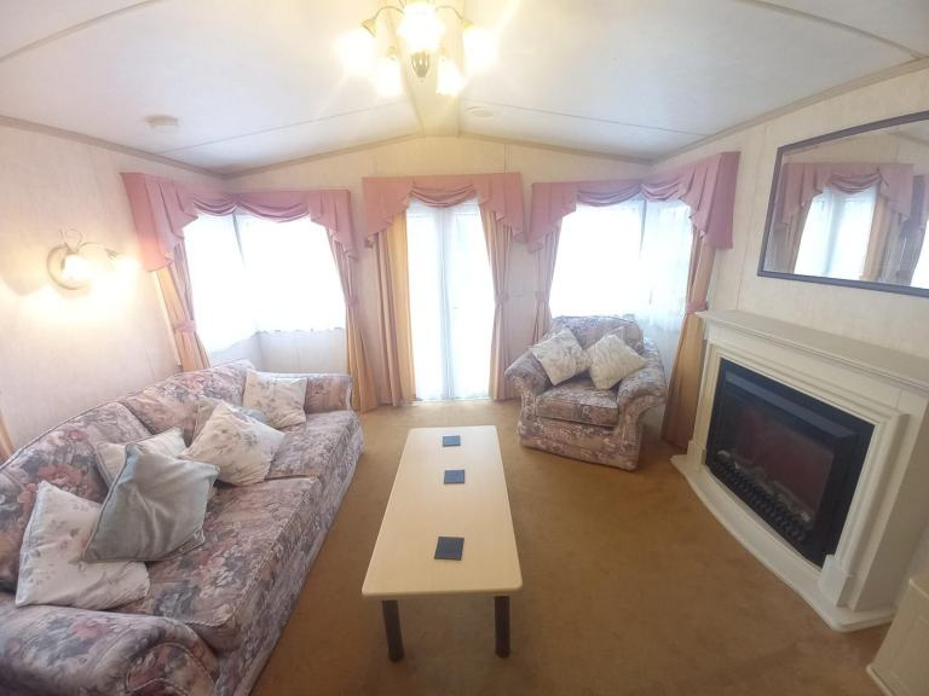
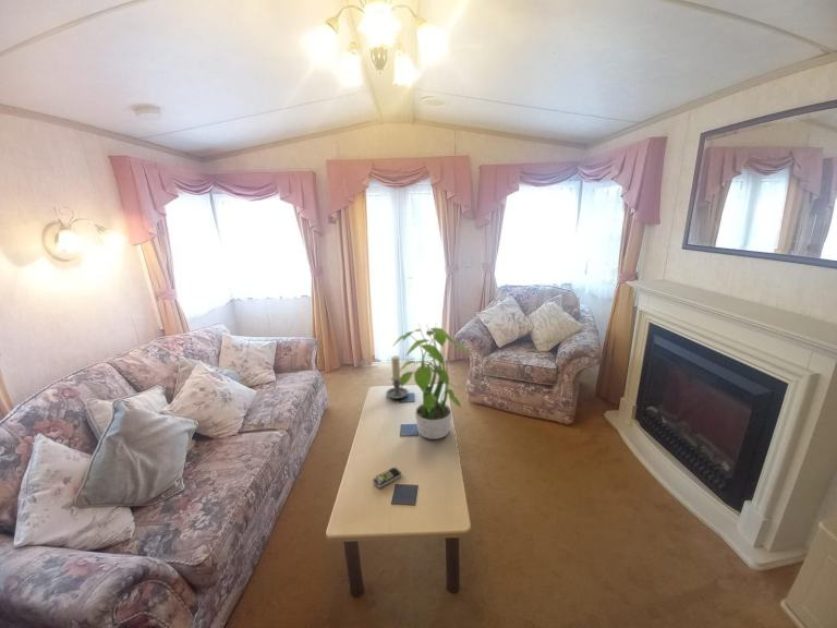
+ remote control [372,467,402,488]
+ potted plant [391,322,472,440]
+ candle holder [385,354,410,400]
